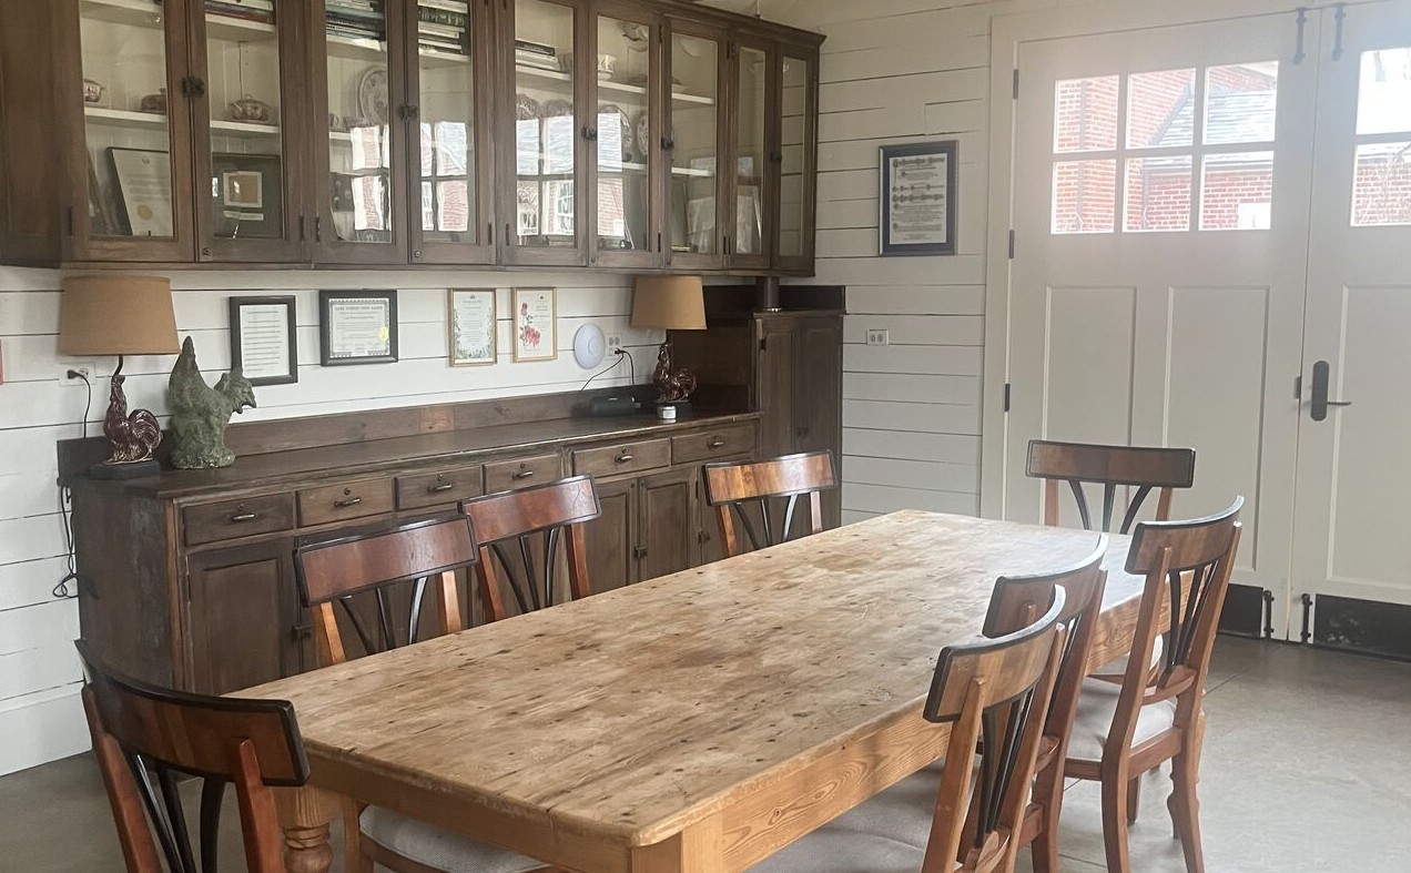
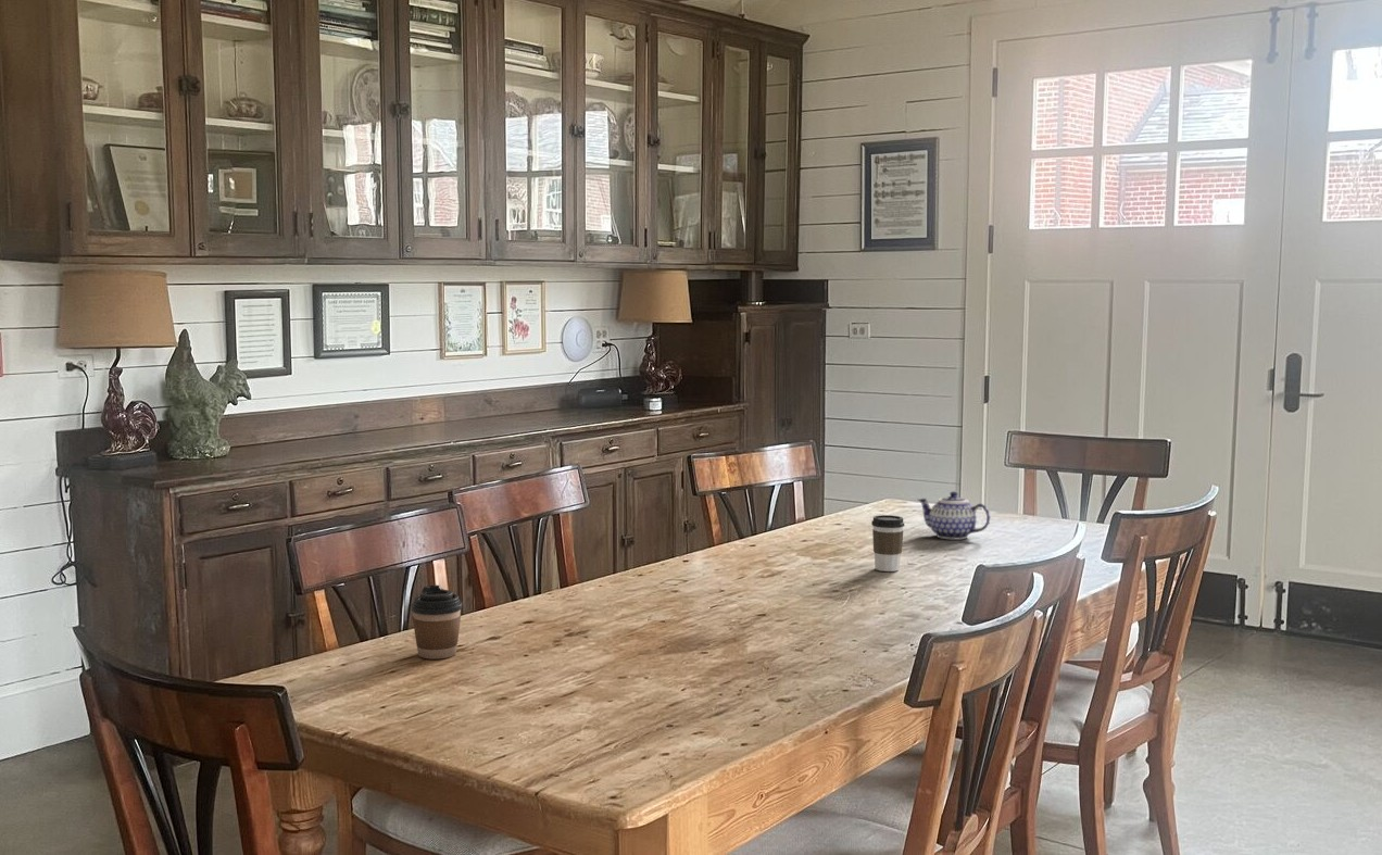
+ coffee cup [870,514,905,573]
+ coffee cup [410,584,463,659]
+ teapot [917,490,991,541]
